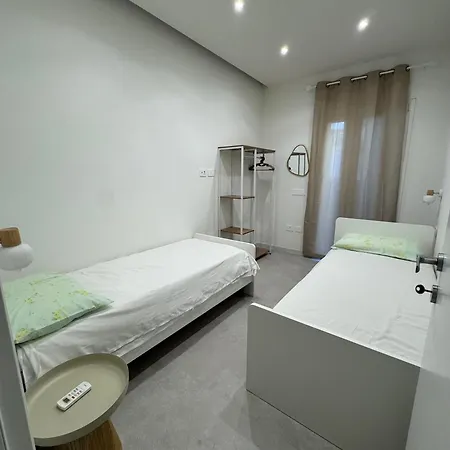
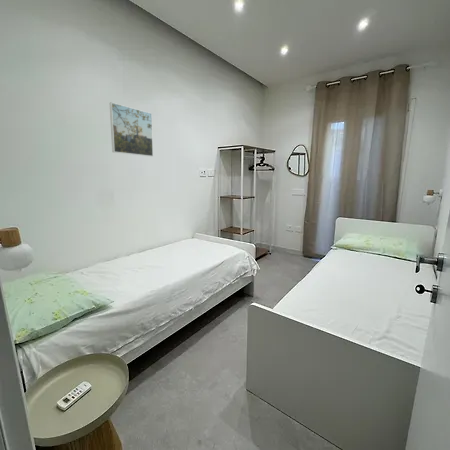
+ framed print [109,101,154,158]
